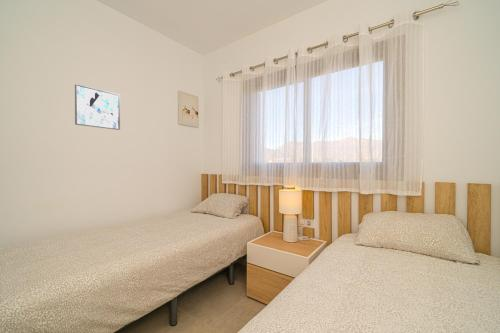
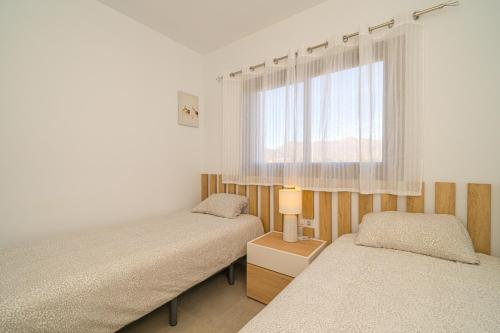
- wall art [74,83,121,131]
